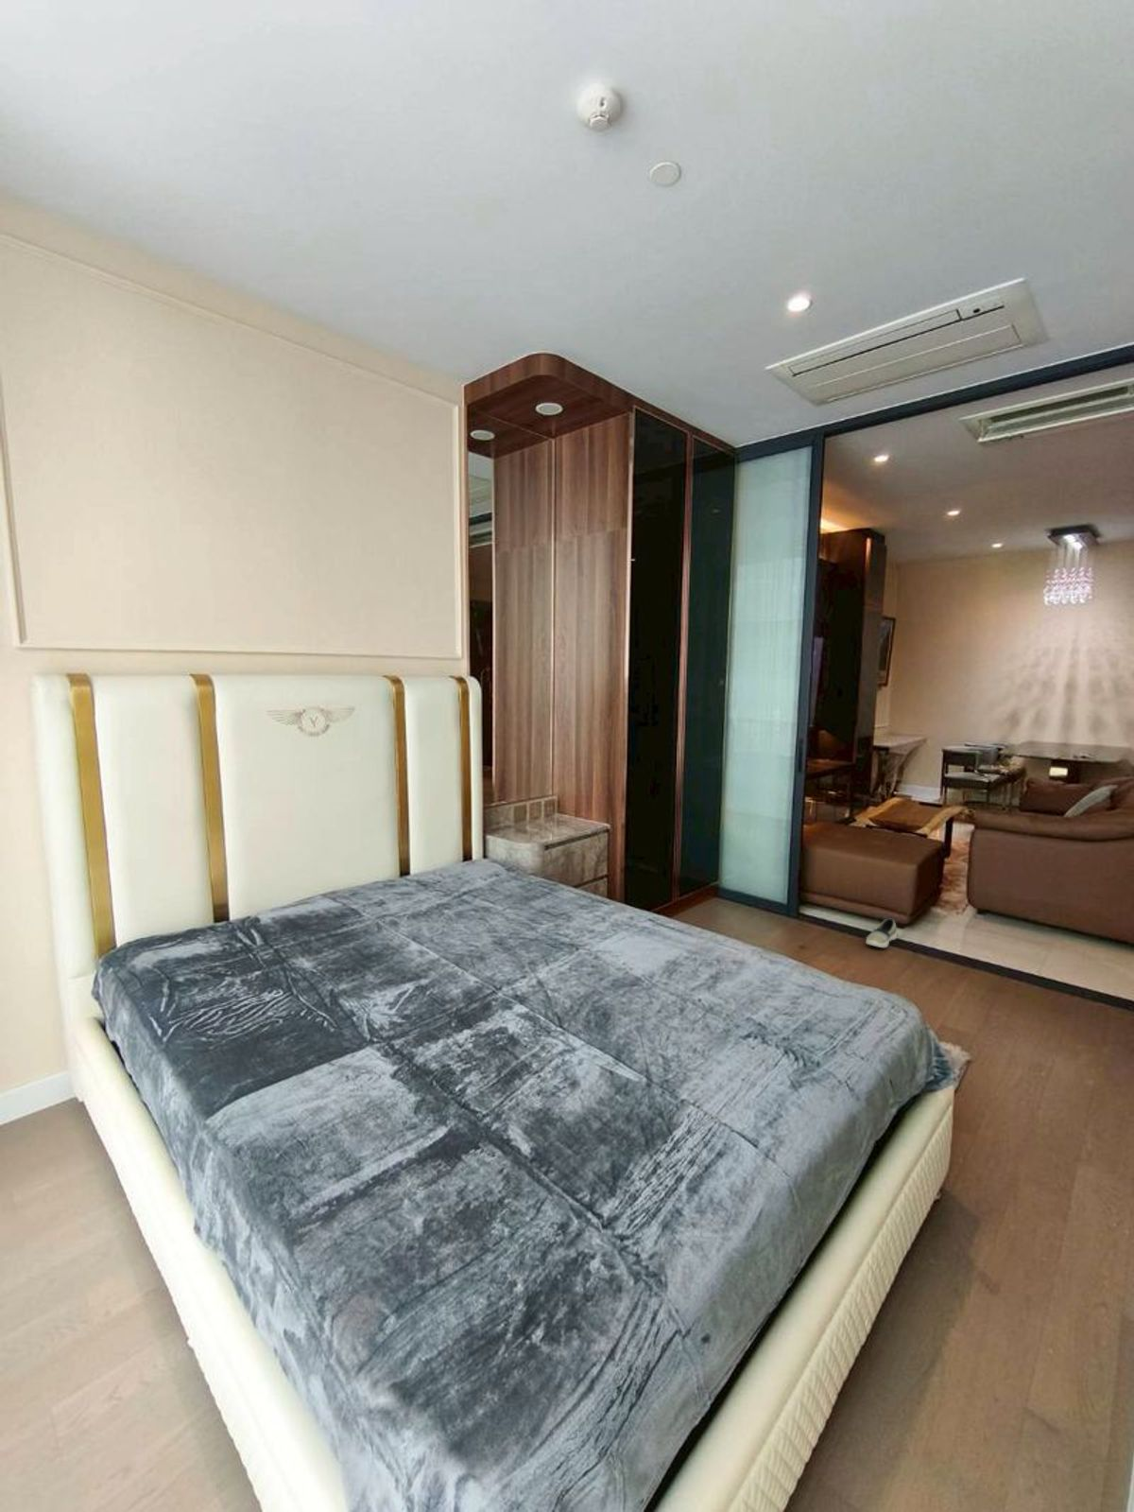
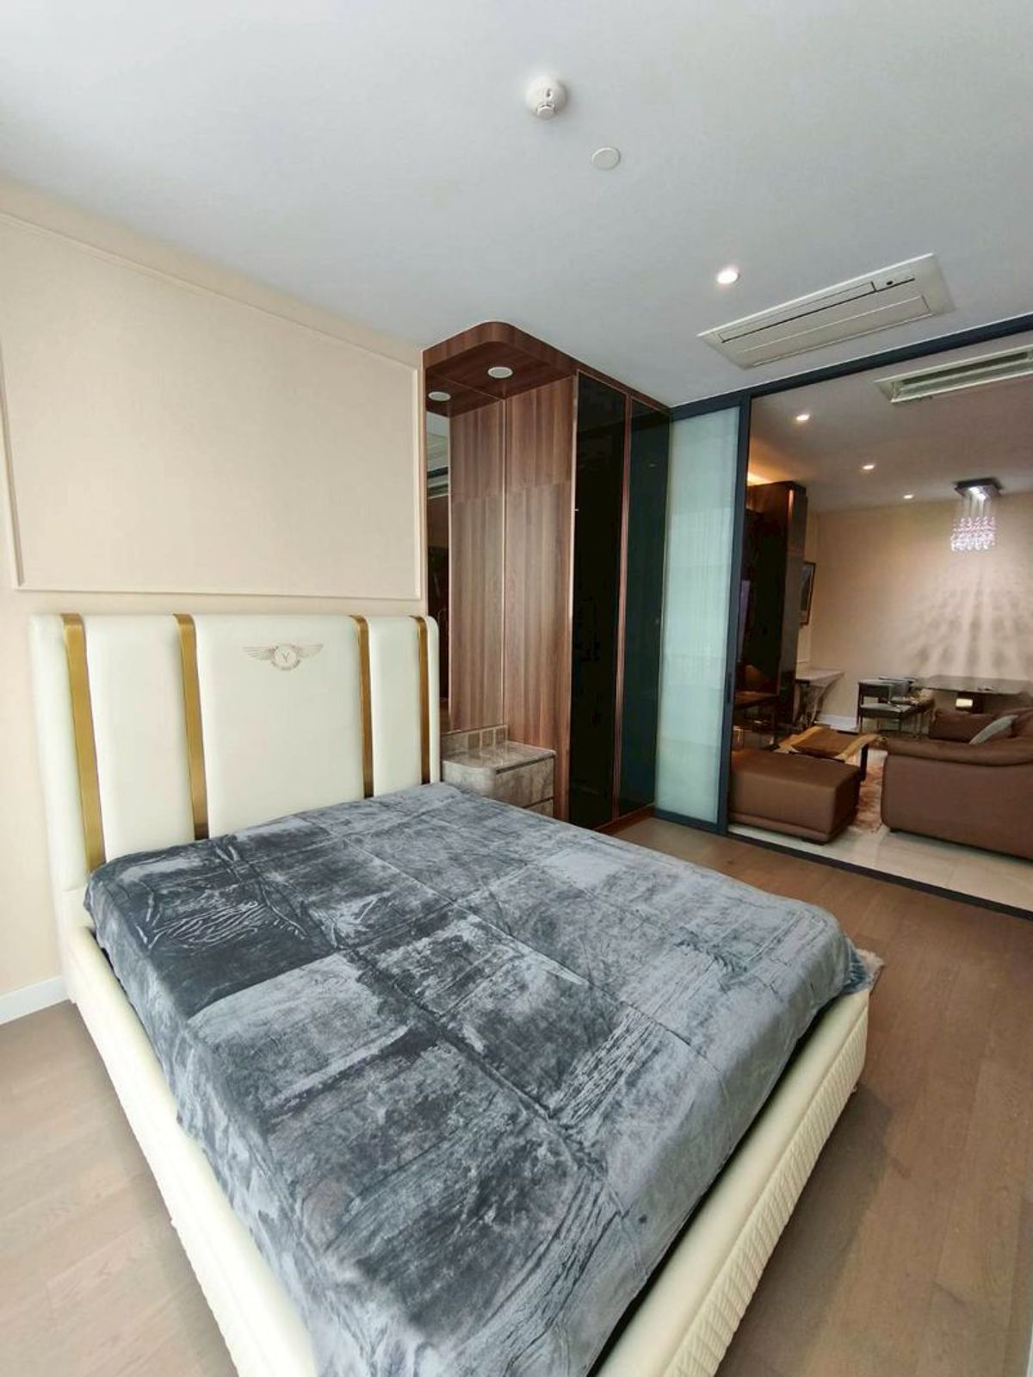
- shoe [865,919,898,948]
